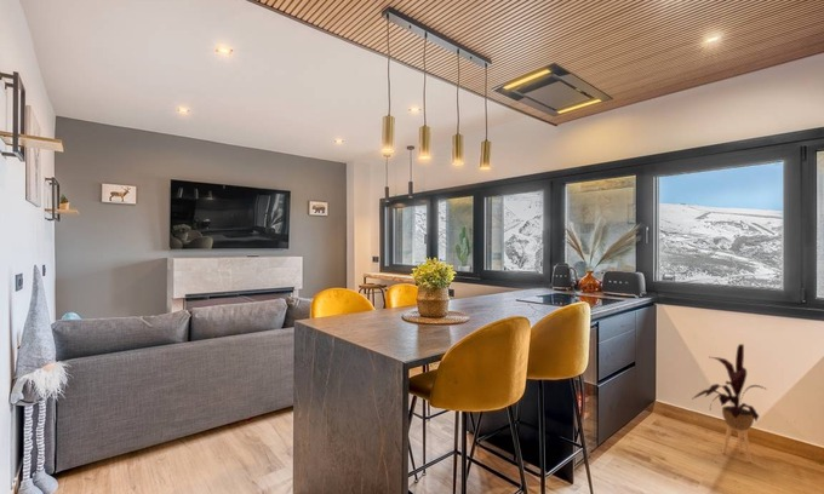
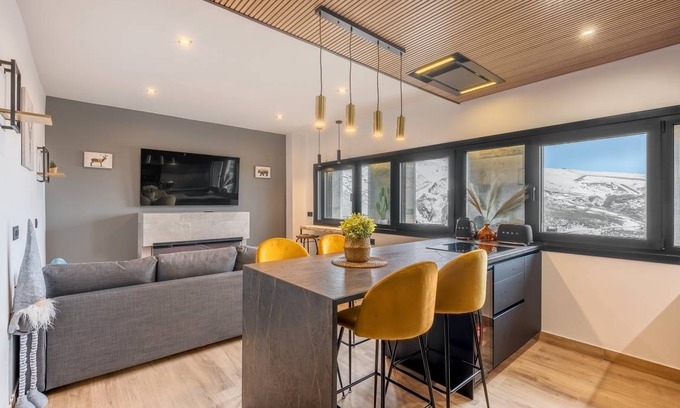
- house plant [689,343,768,464]
